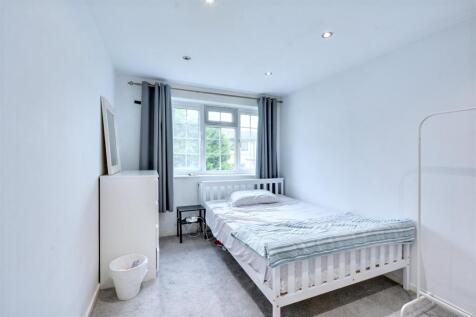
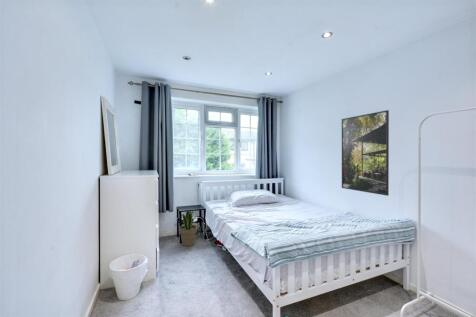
+ potted plant [178,209,200,247]
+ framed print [341,109,390,197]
